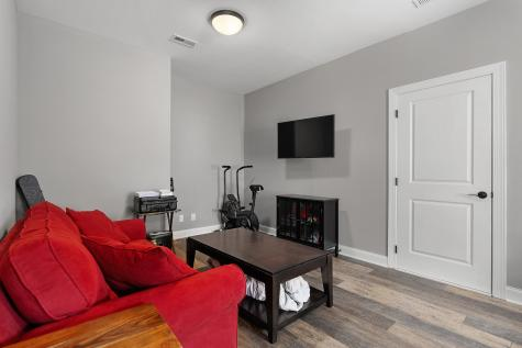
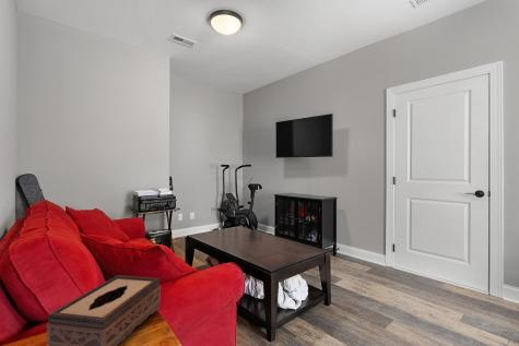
+ tissue box [46,274,162,346]
